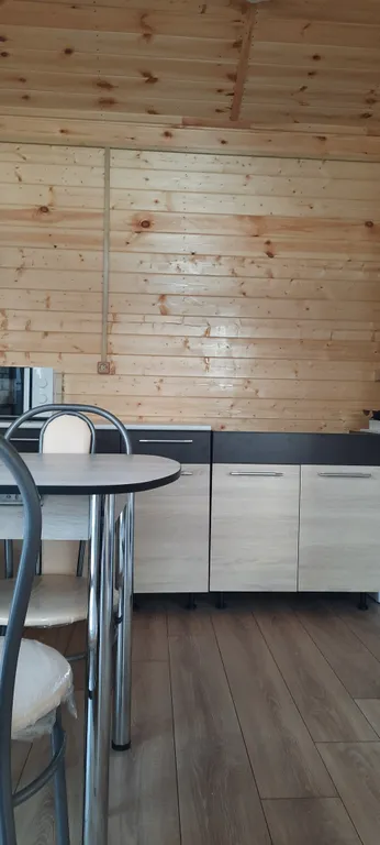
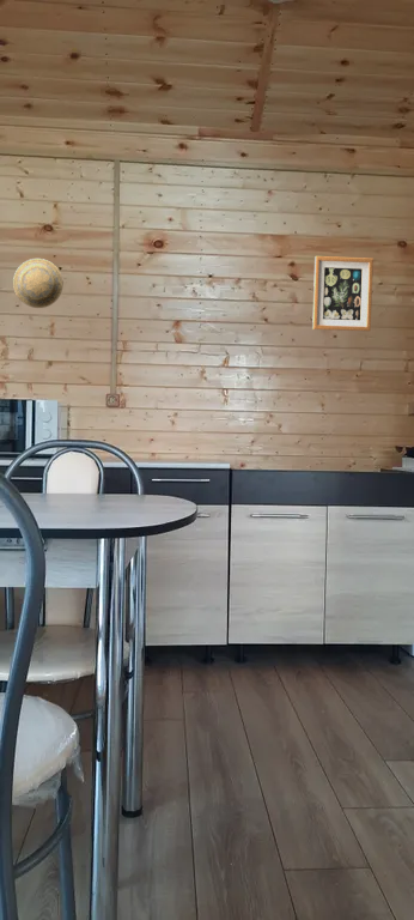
+ decorative plate [12,258,63,309]
+ wall art [311,255,375,332]
